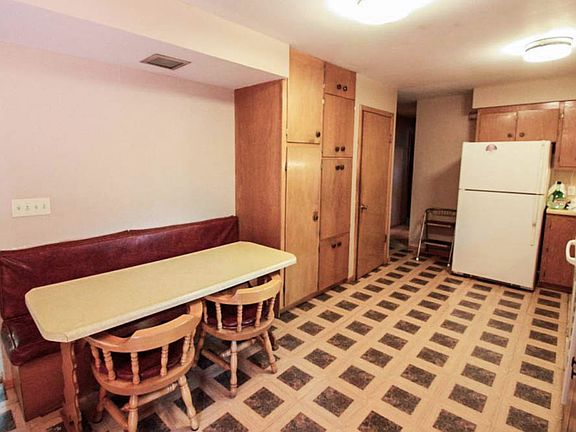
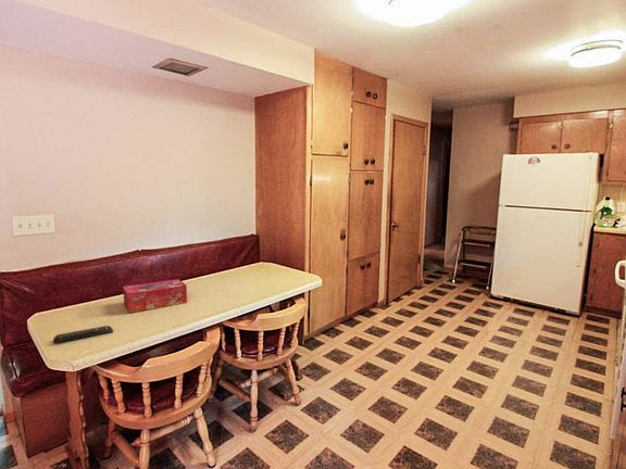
+ remote control [52,325,114,344]
+ tissue box [122,278,188,314]
